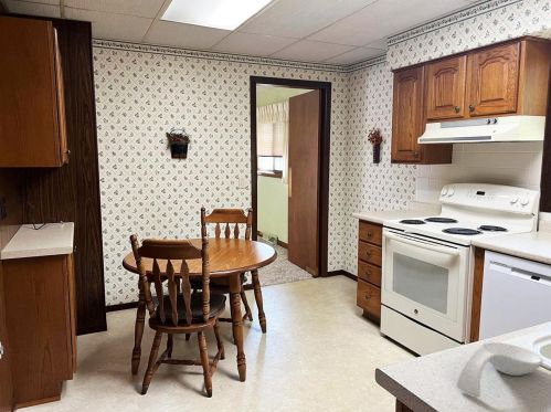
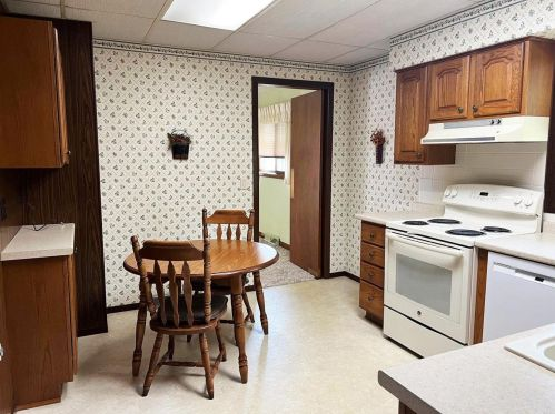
- spoon rest [456,341,544,399]
